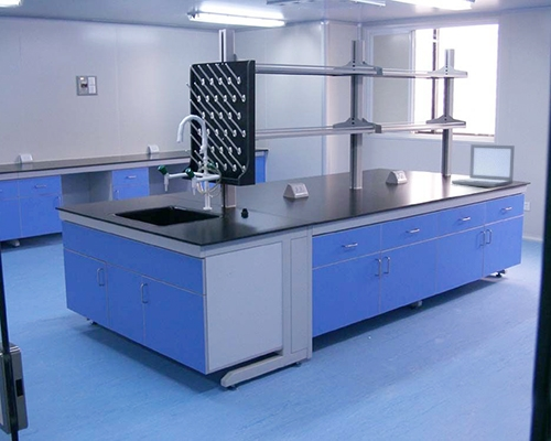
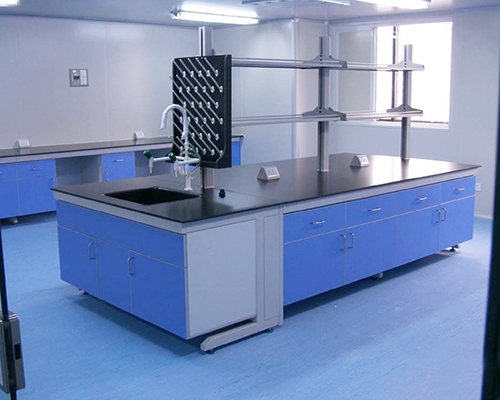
- laptop [451,143,516,189]
